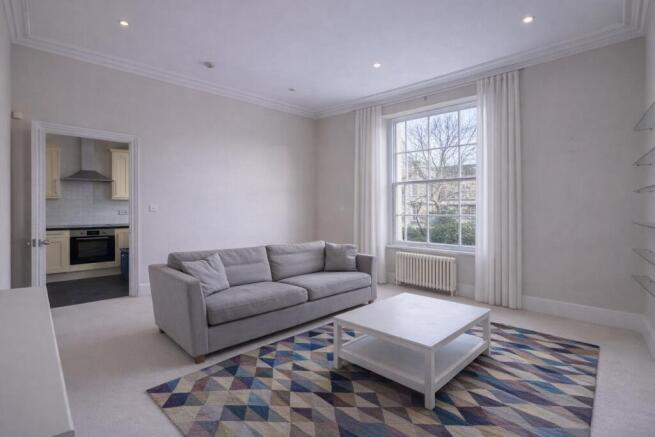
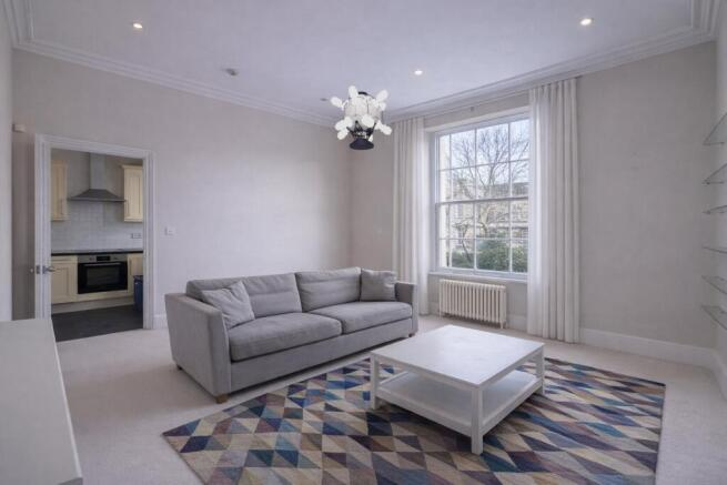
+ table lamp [330,84,393,151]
